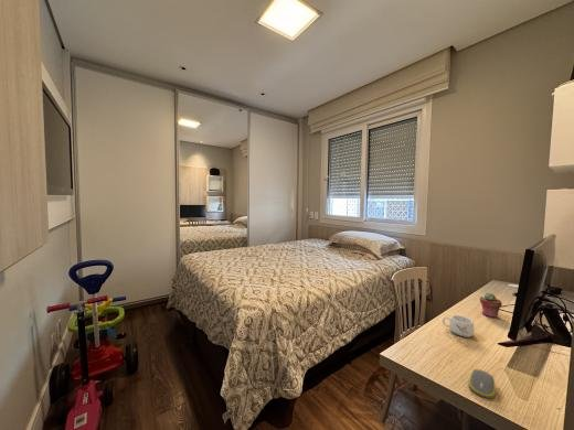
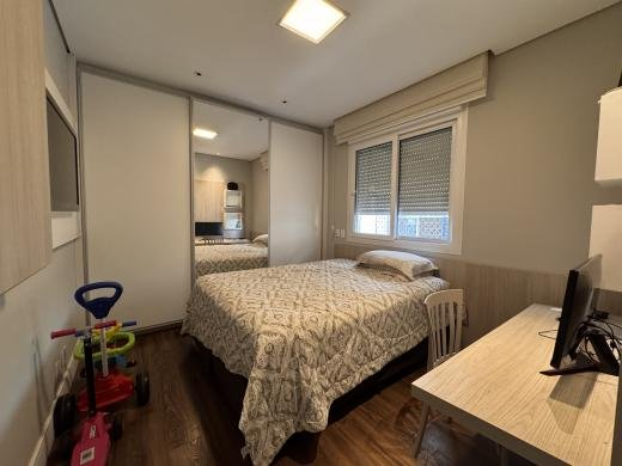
- mug [442,314,476,338]
- potted succulent [479,292,503,319]
- computer mouse [467,368,497,400]
